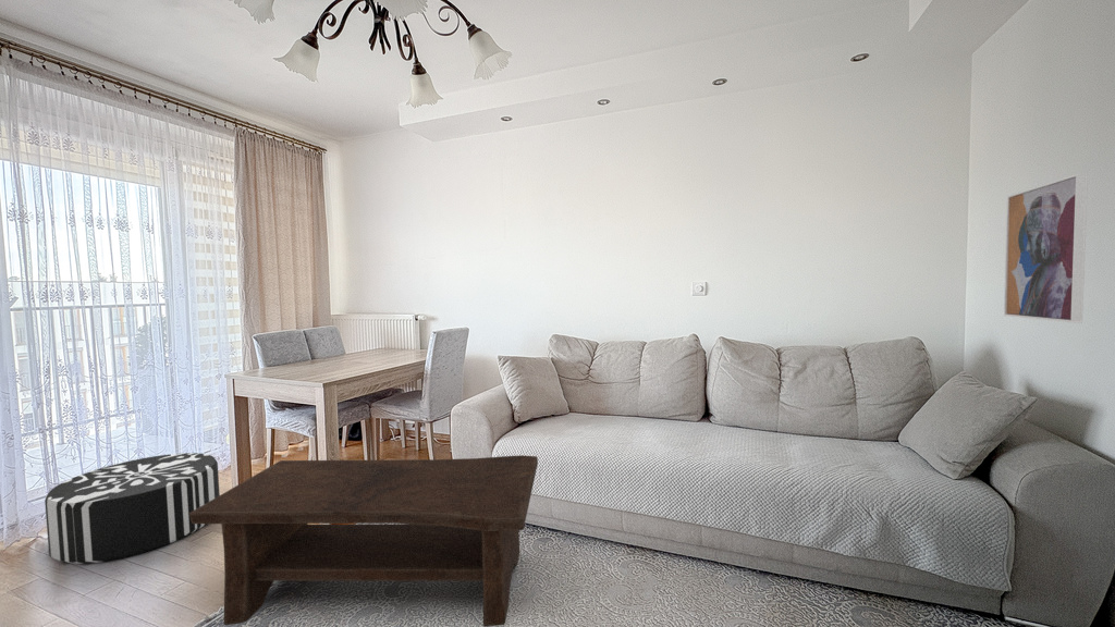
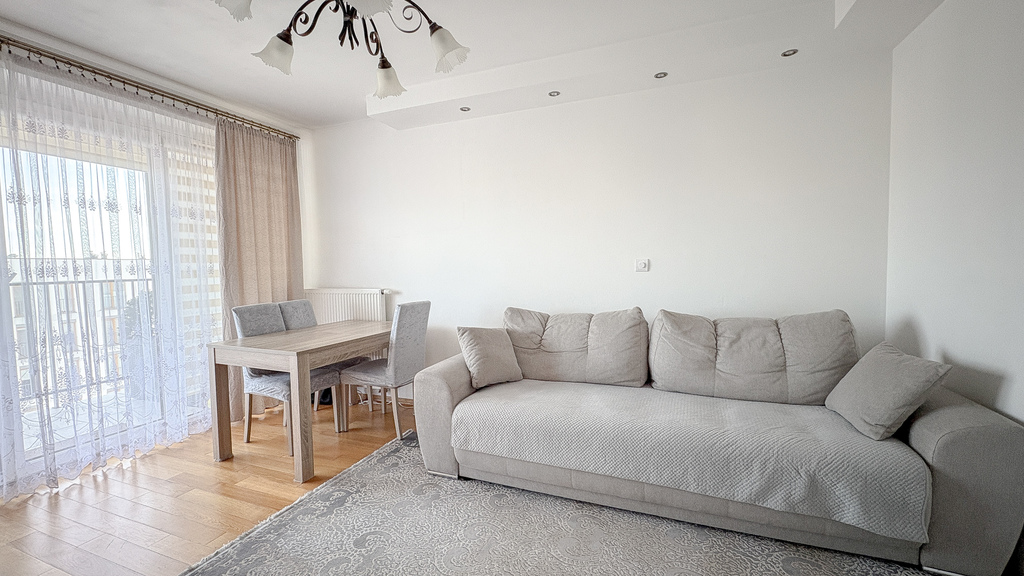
- coffee table [189,454,539,627]
- wall art [1003,172,1089,323]
- pouf [44,452,221,565]
